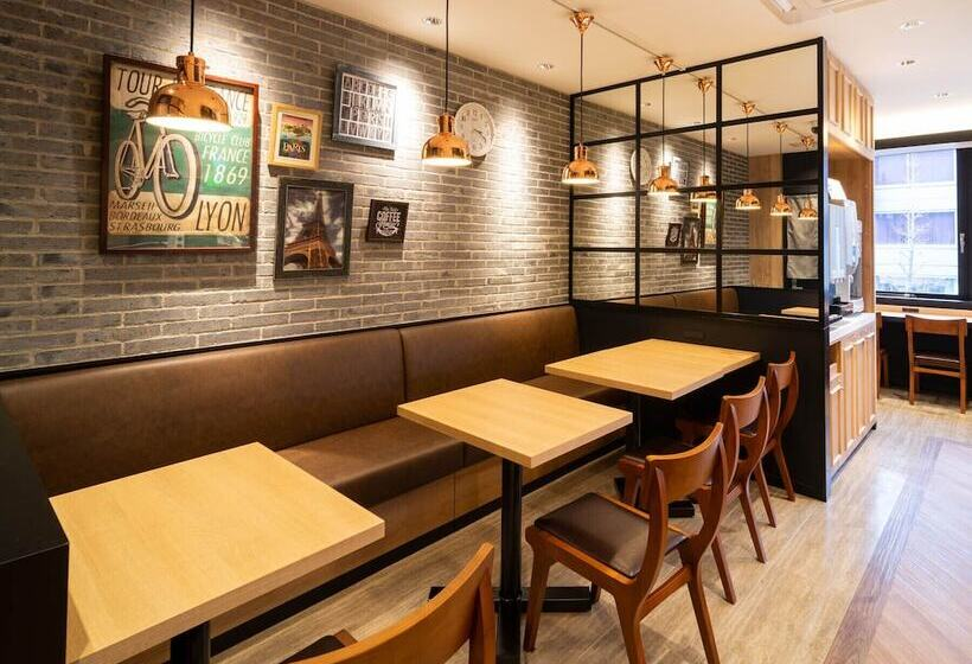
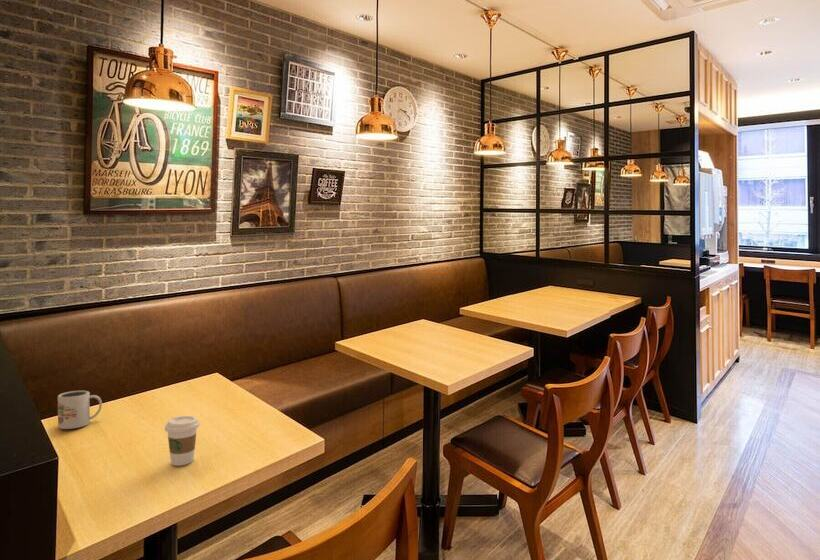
+ coffee cup [164,415,200,467]
+ mug [57,390,103,430]
